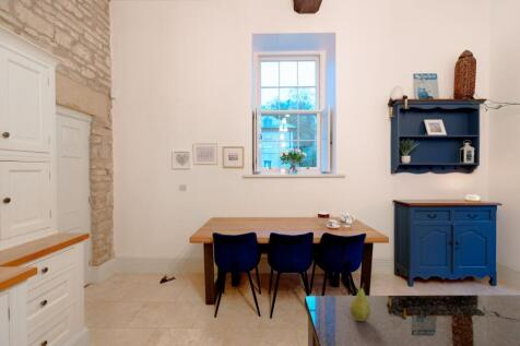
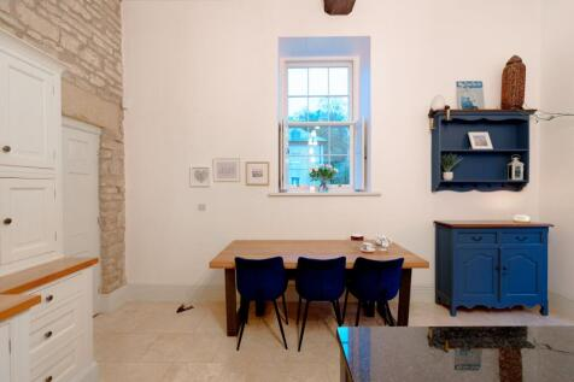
- fruit [350,283,371,322]
